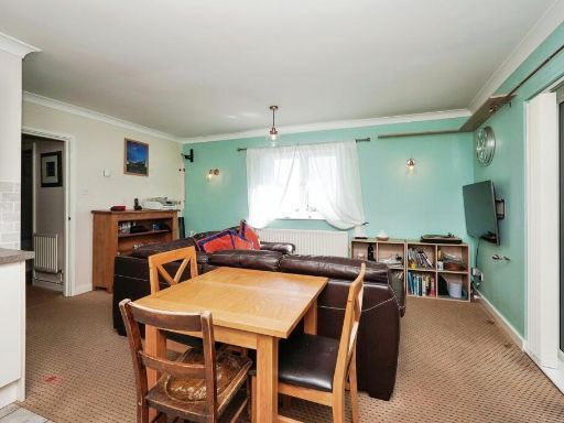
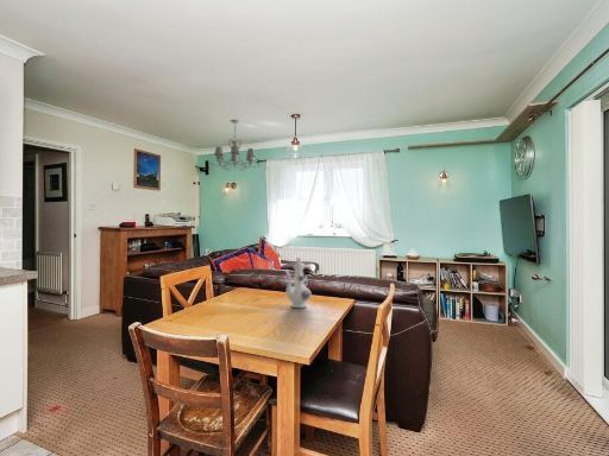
+ chandelier [209,119,262,172]
+ chinaware [283,256,313,309]
